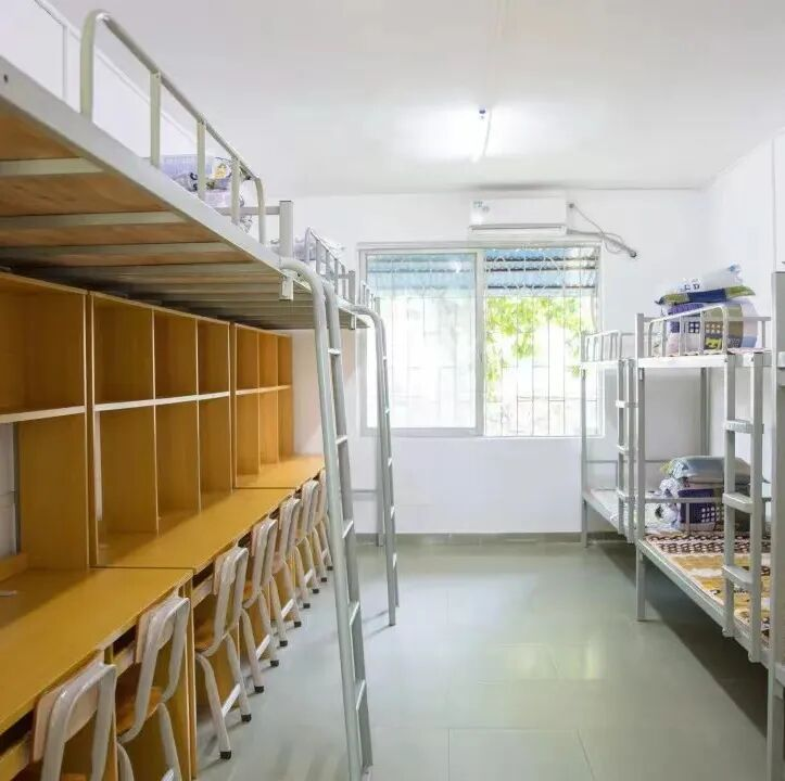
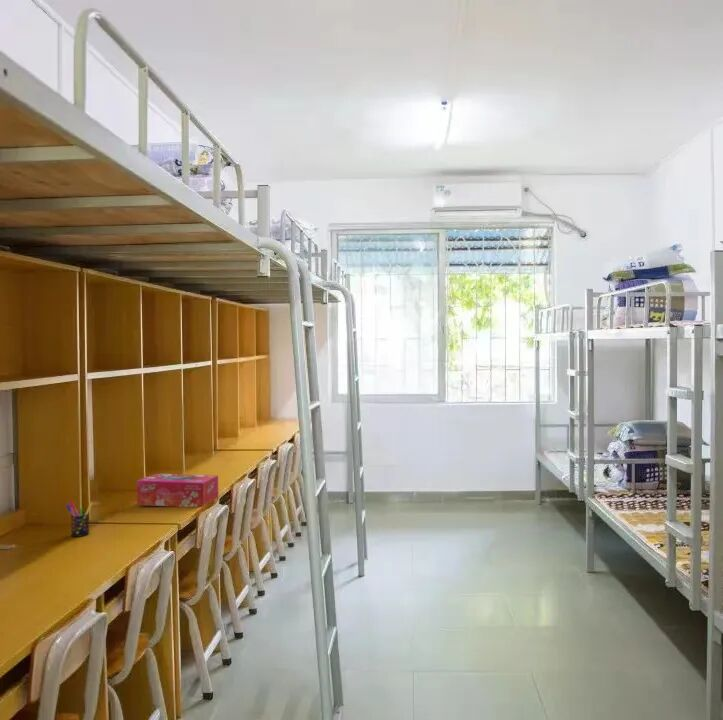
+ tissue box [136,473,219,508]
+ pen holder [65,500,94,538]
